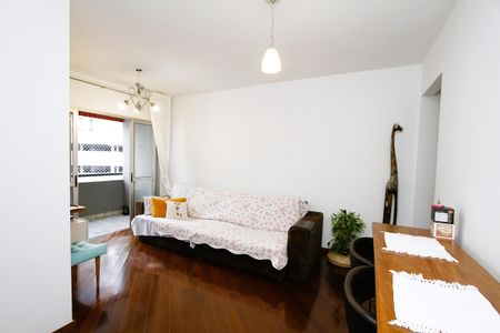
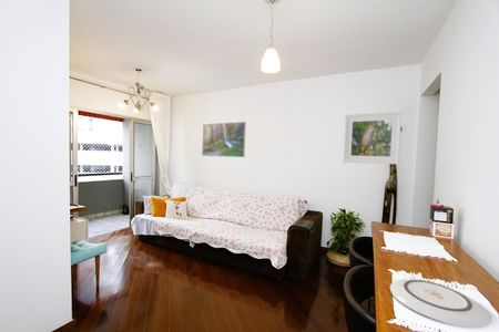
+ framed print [201,121,247,158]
+ plate [389,278,492,329]
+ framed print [342,111,403,165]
